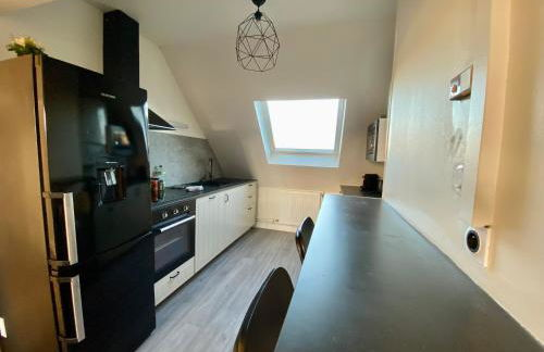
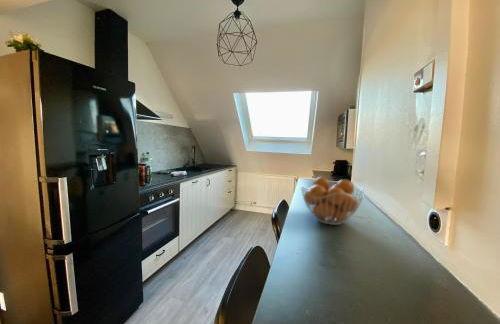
+ fruit basket [300,176,365,226]
